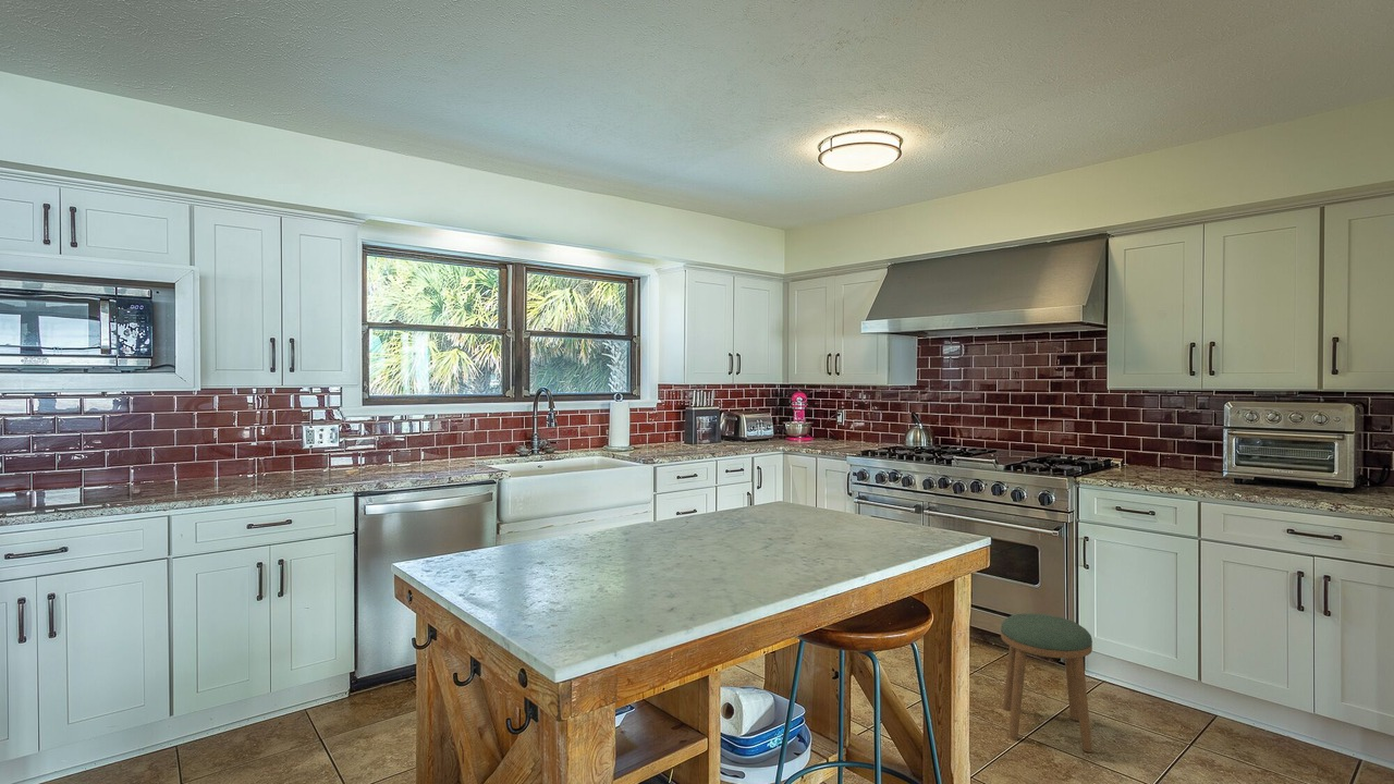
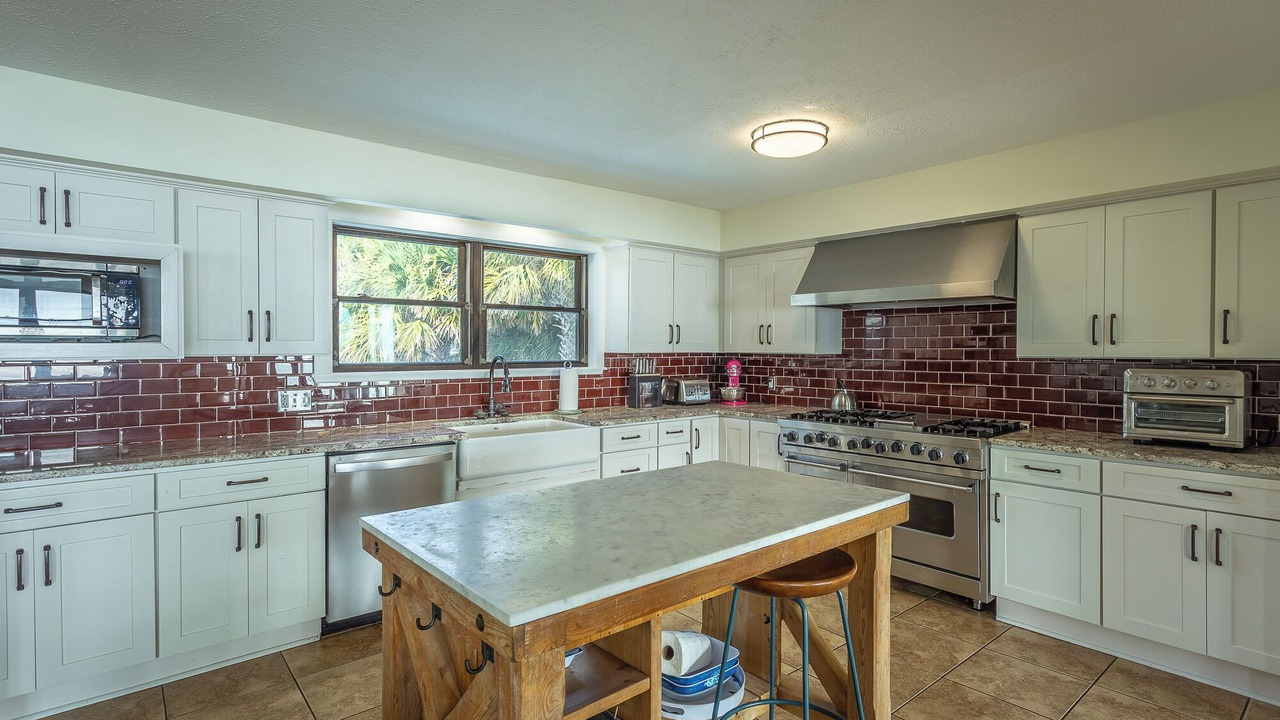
- stool [1000,612,1093,754]
